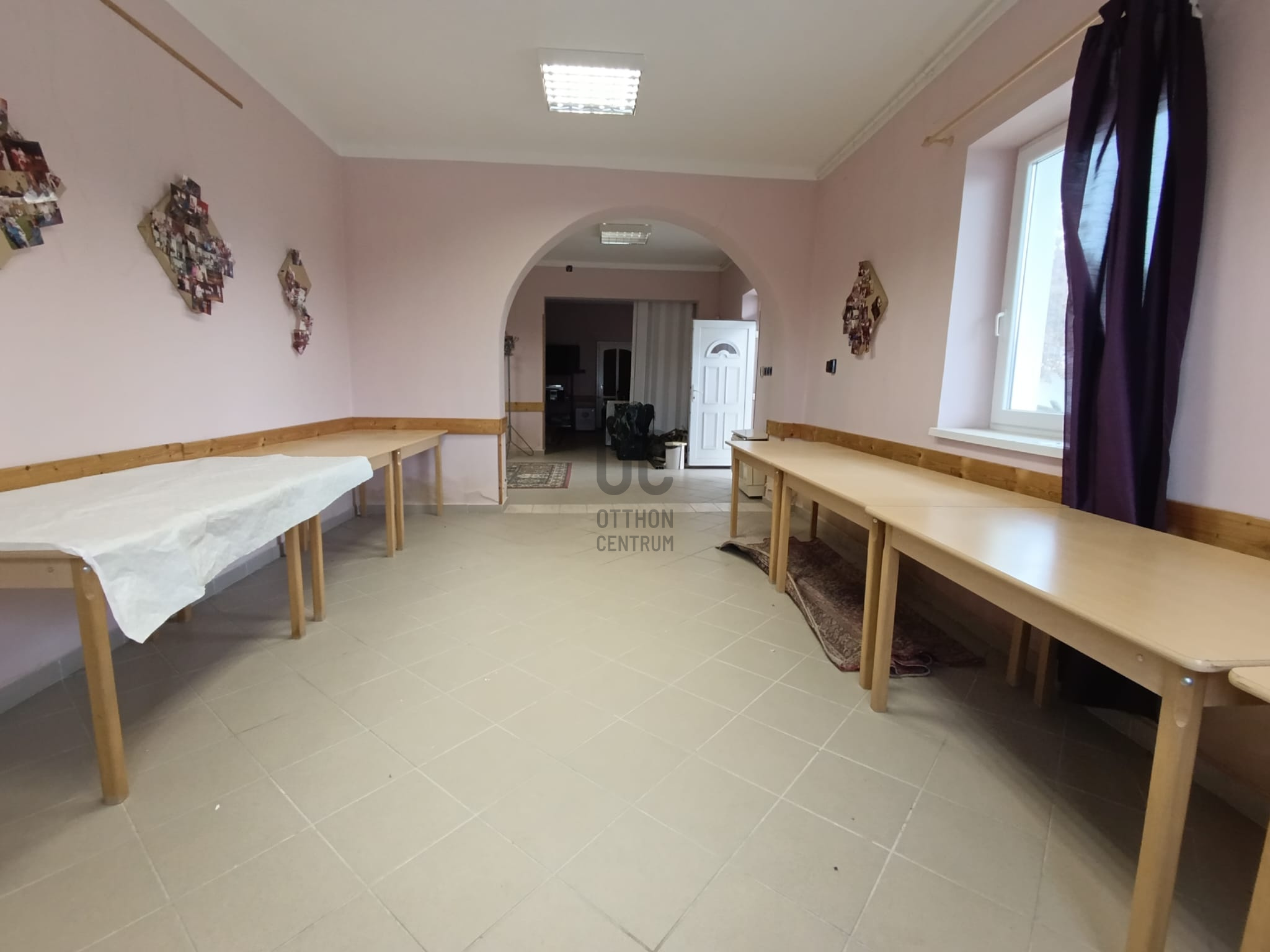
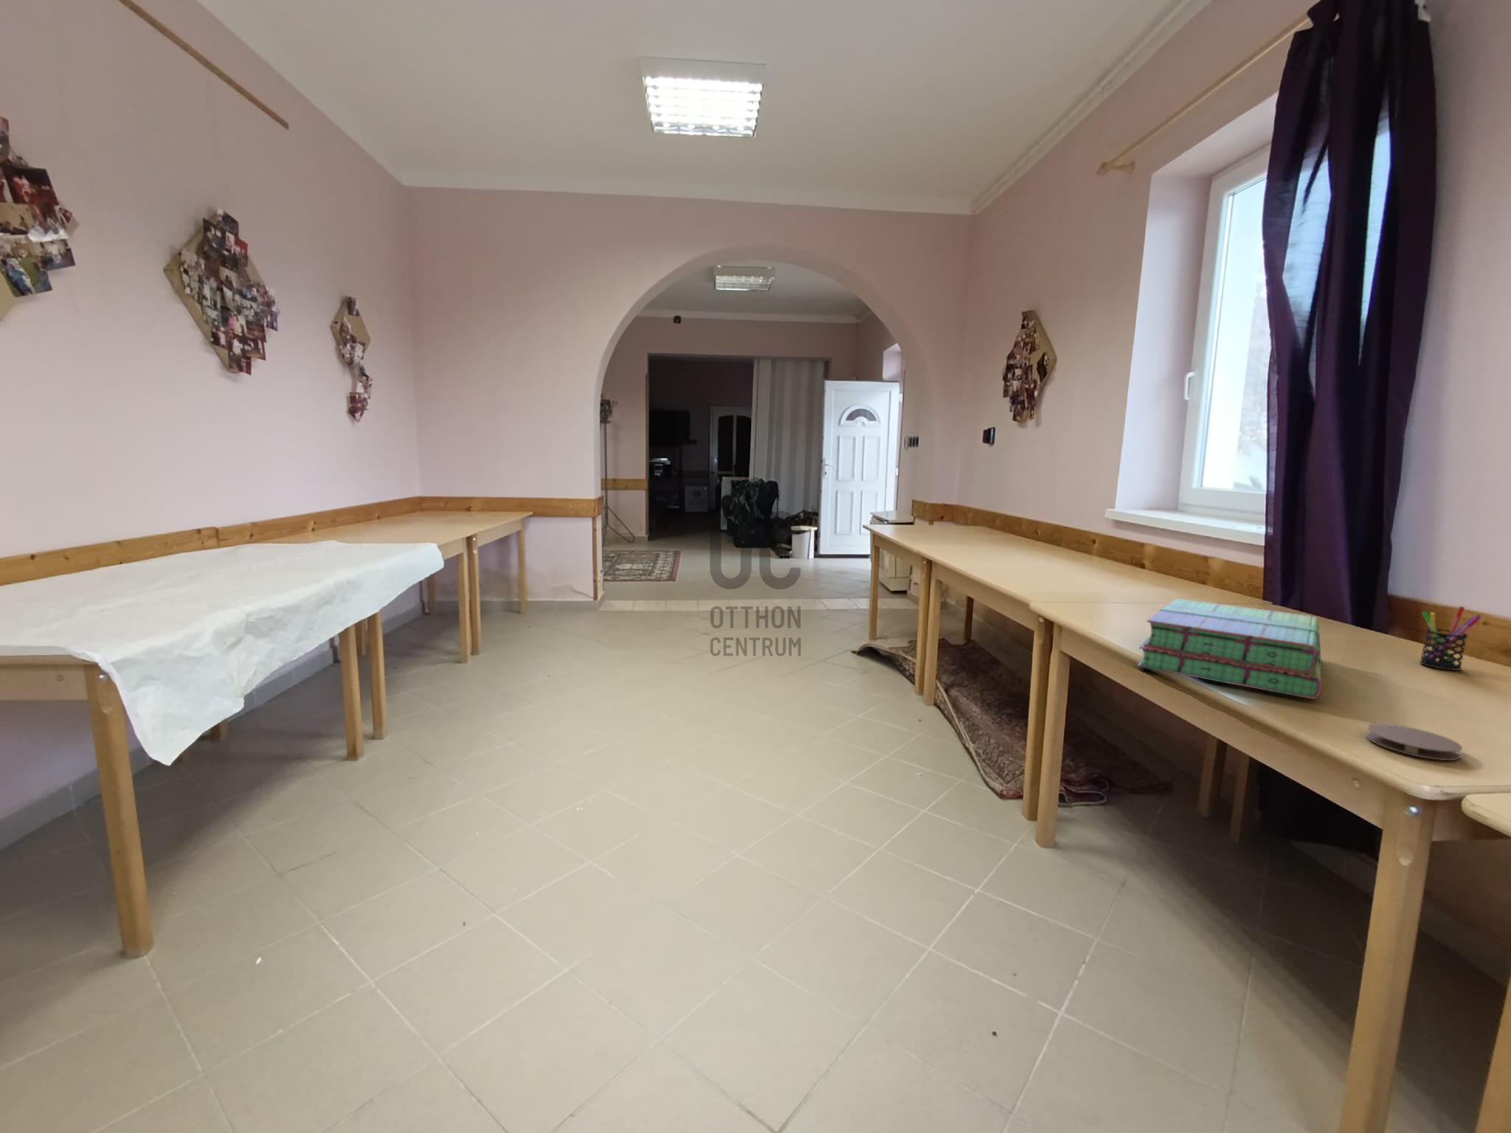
+ stack of books [1136,599,1322,700]
+ pen holder [1418,606,1482,671]
+ coaster [1366,722,1463,762]
